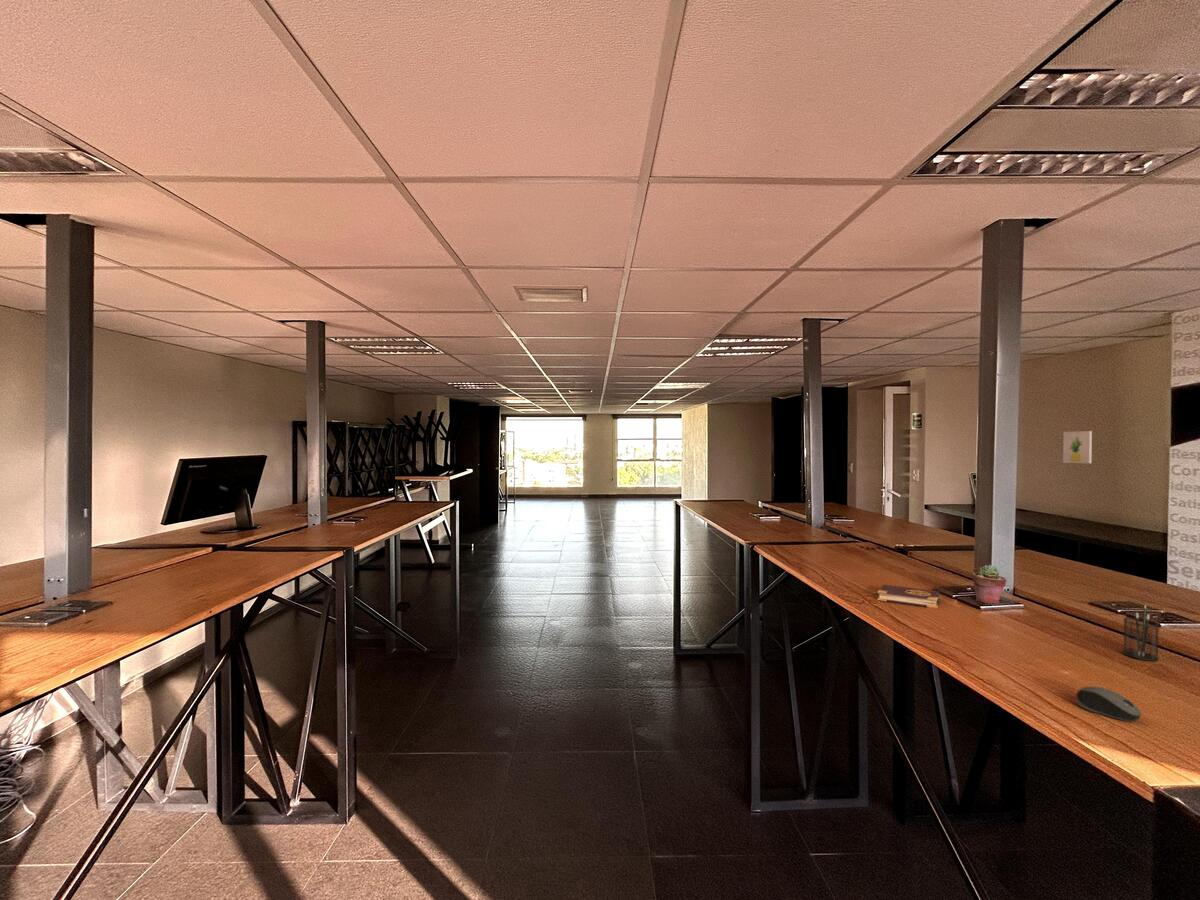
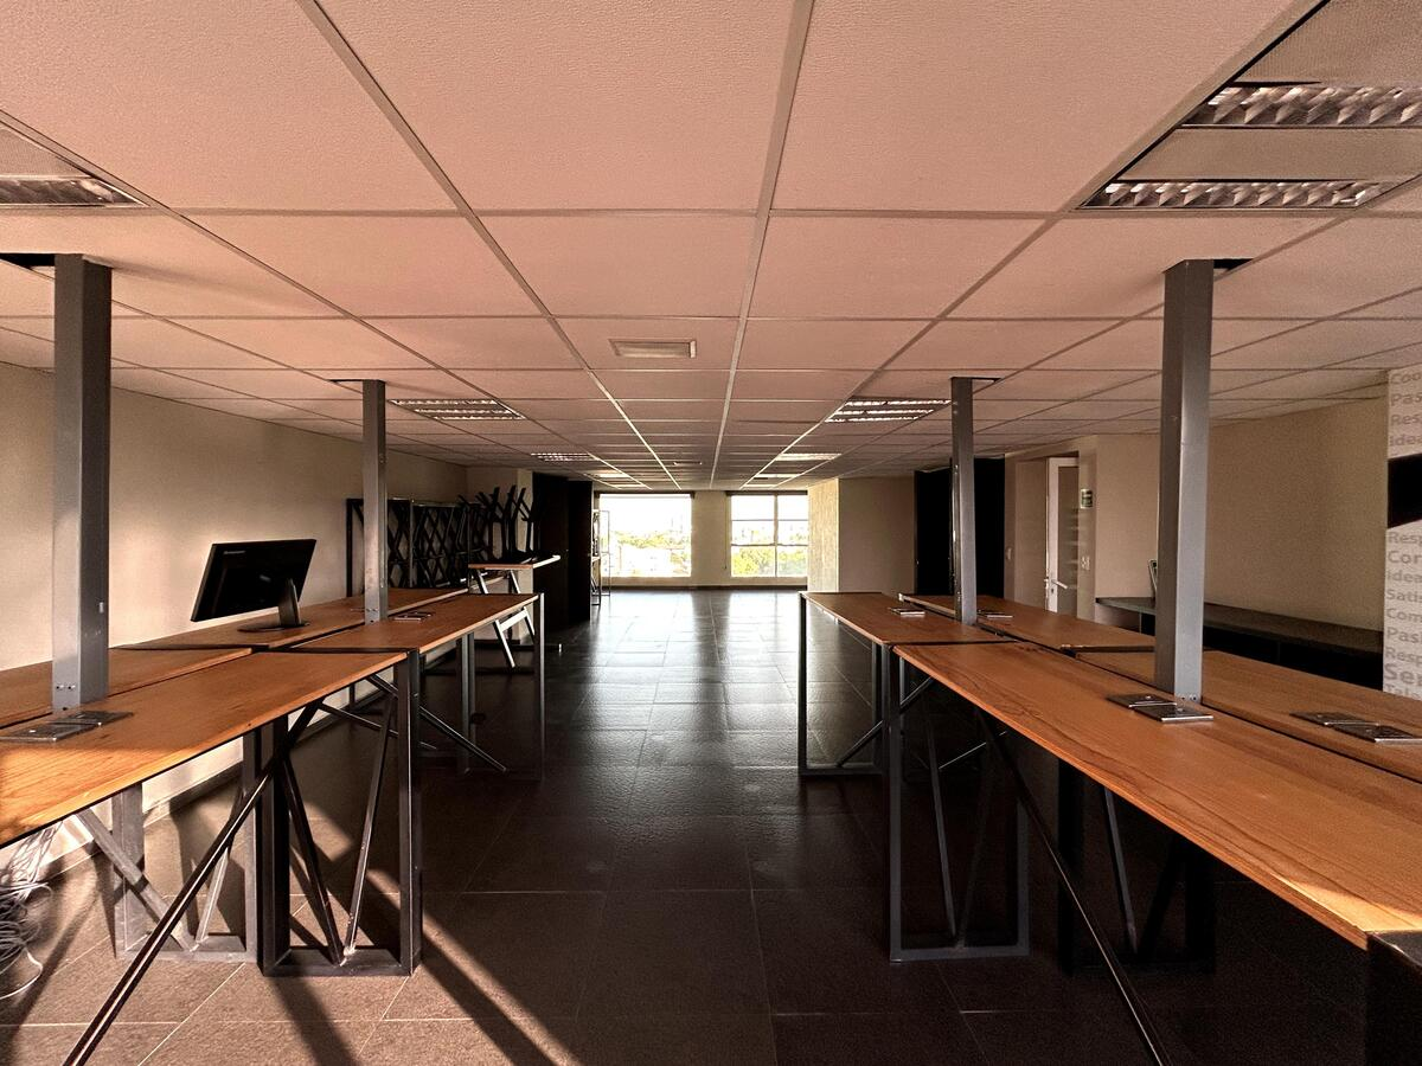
- wall art [1062,430,1093,464]
- book [873,584,941,609]
- potted succulent [971,564,1007,605]
- computer mouse [1075,686,1142,722]
- pencil holder [1122,603,1160,662]
